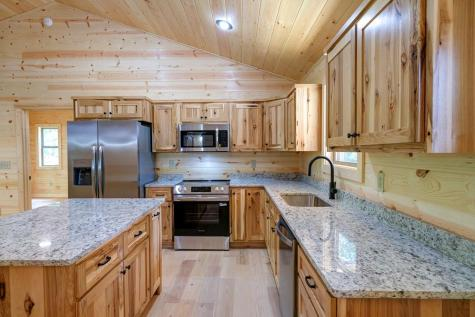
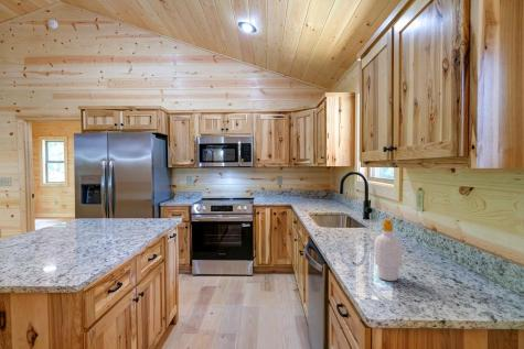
+ soap bottle [373,218,403,282]
